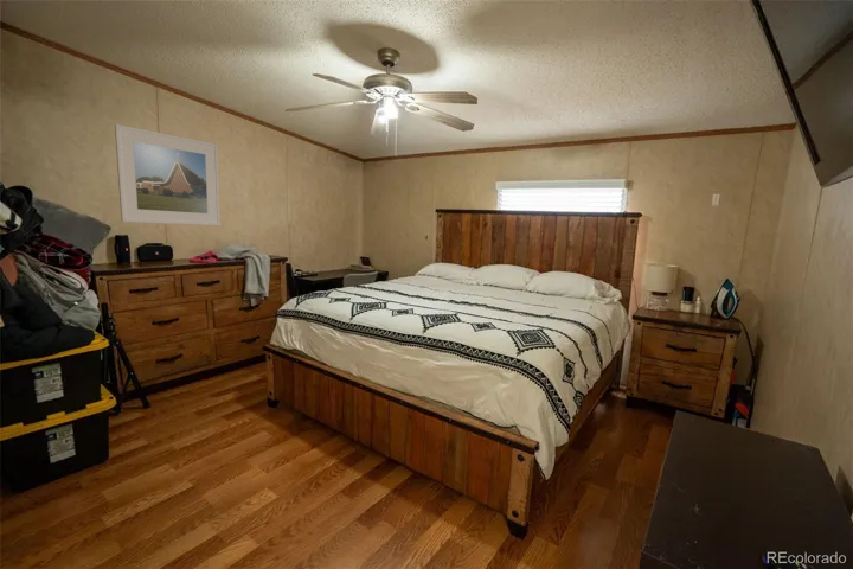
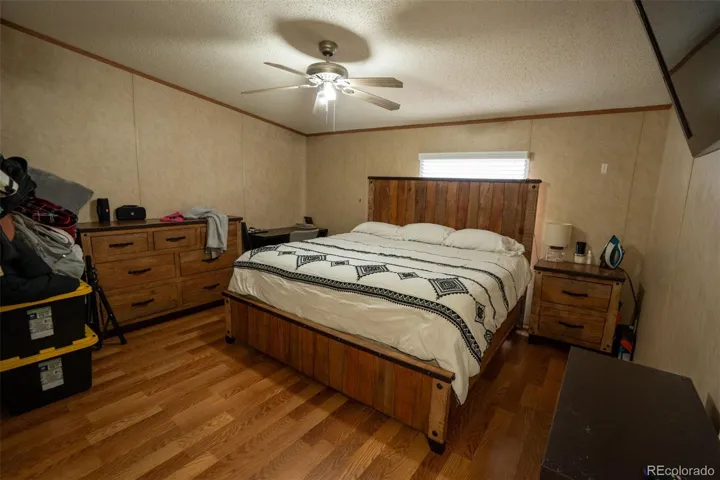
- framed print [114,123,222,226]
